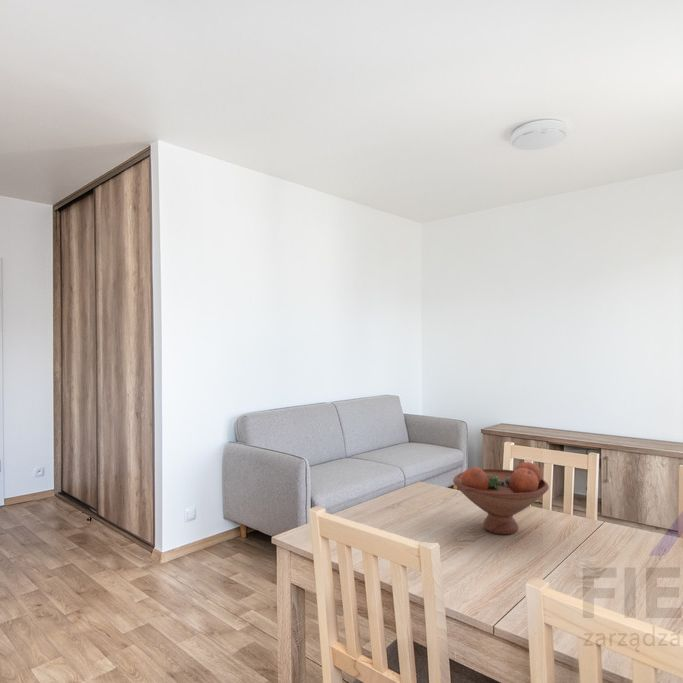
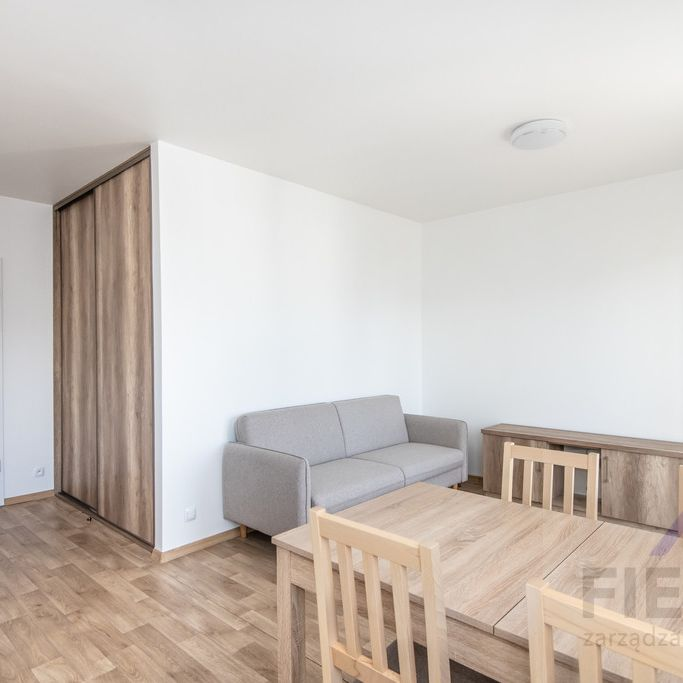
- fruit bowl [452,461,550,535]
